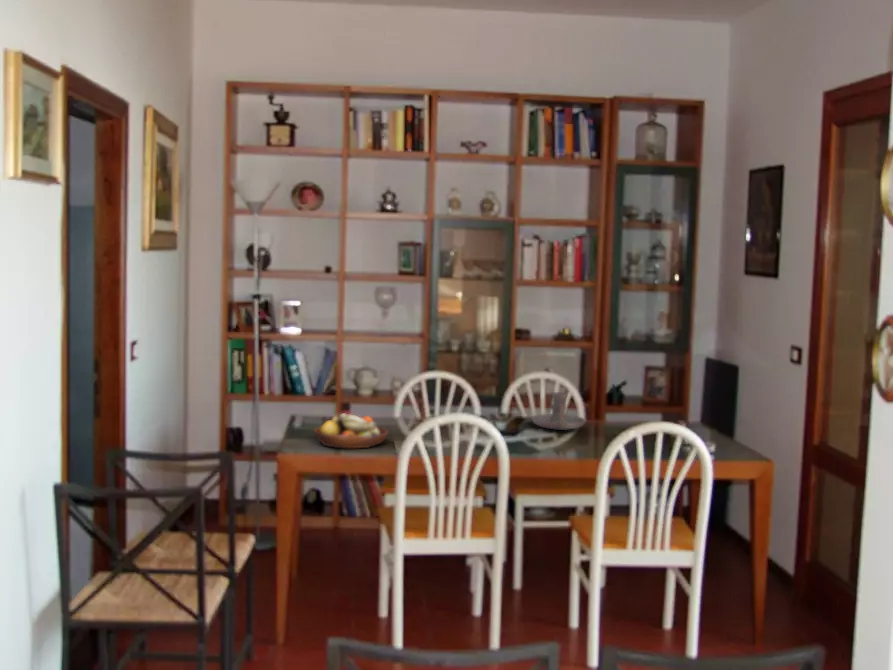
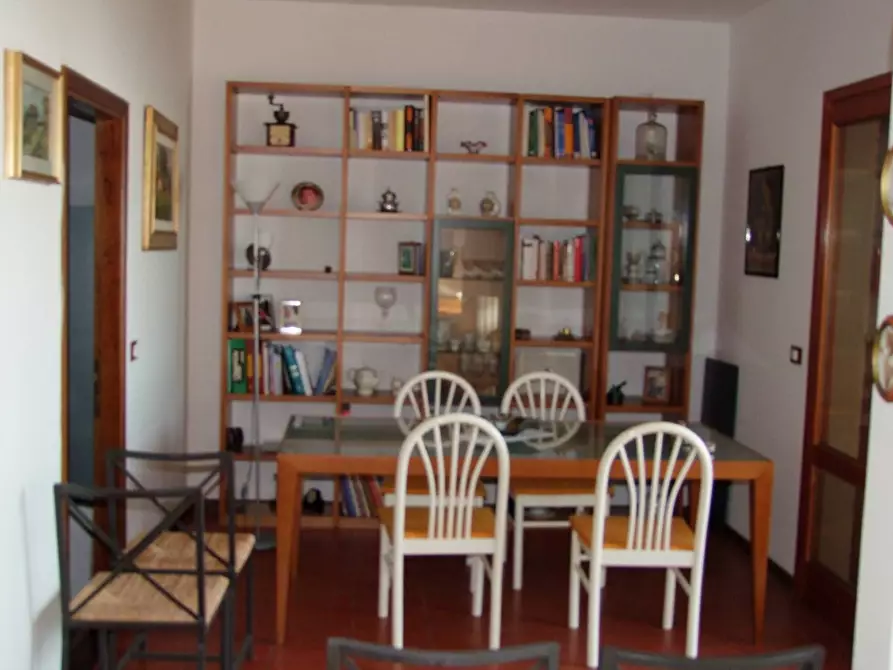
- candle holder [531,391,586,431]
- fruit bowl [313,412,389,450]
